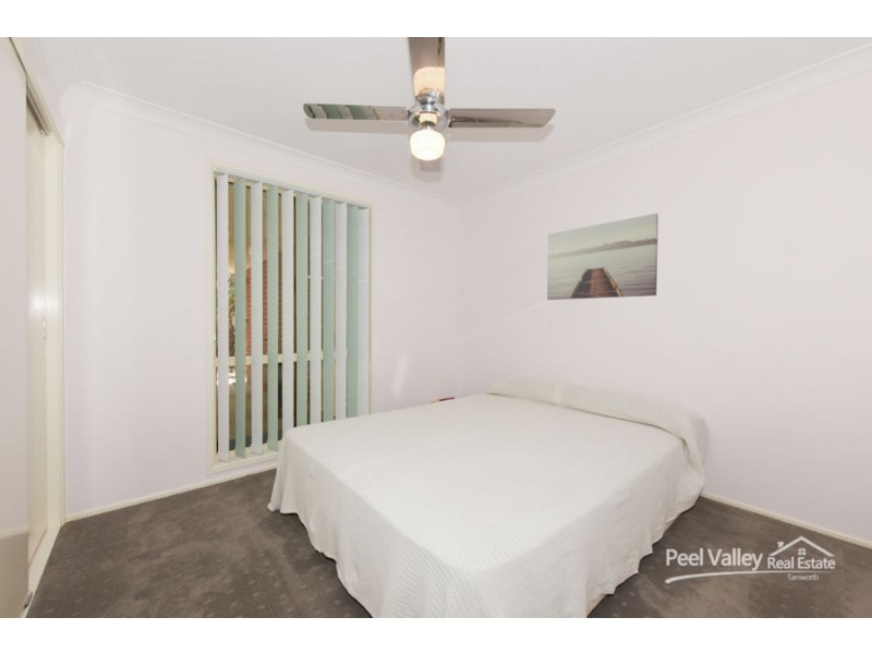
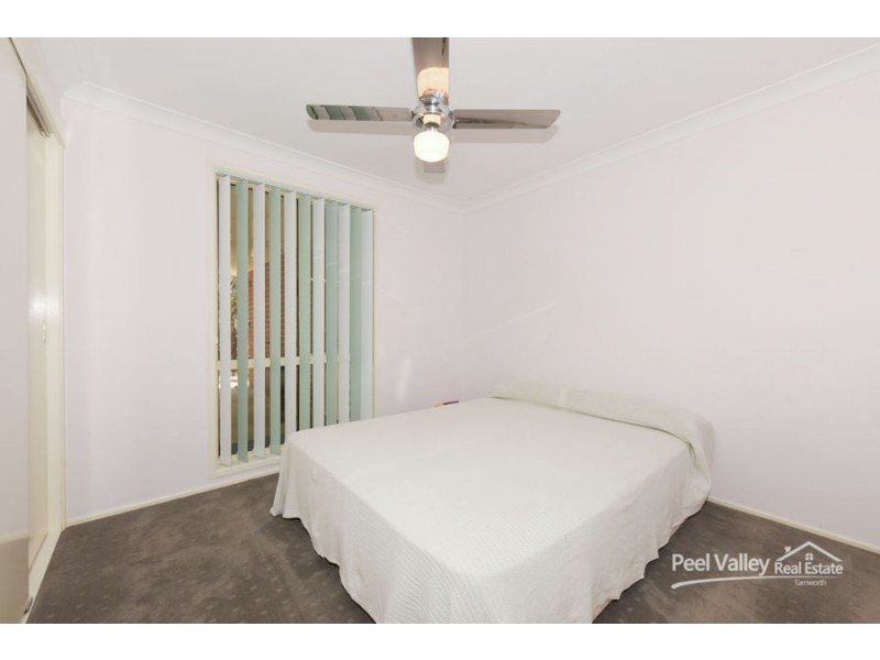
- wall art [546,213,659,301]
